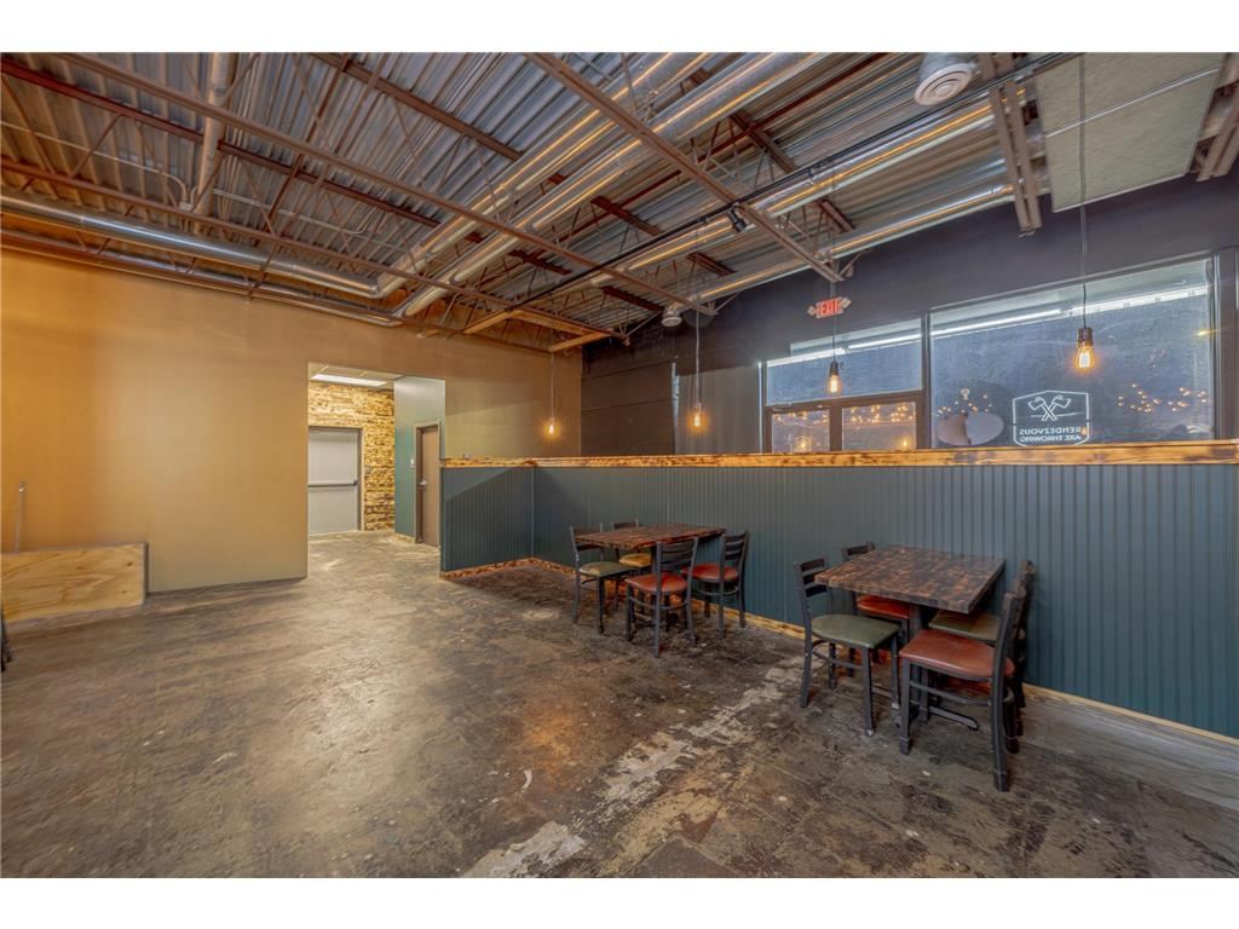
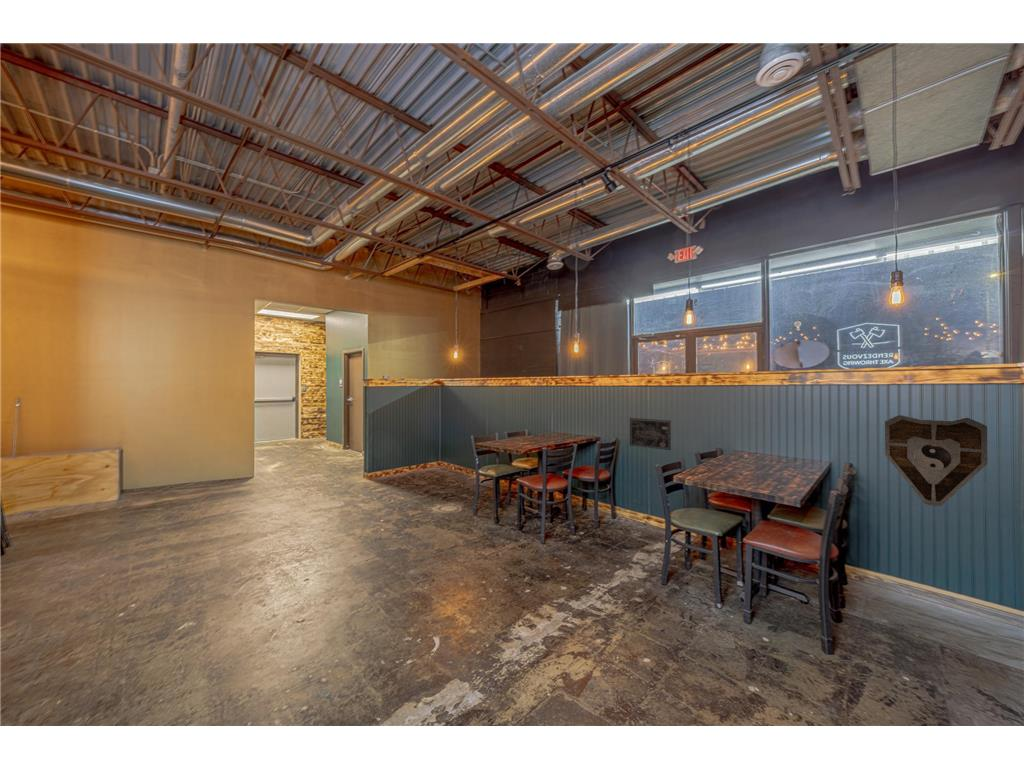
+ wall art [629,417,672,451]
+ decorative shield [884,414,988,507]
